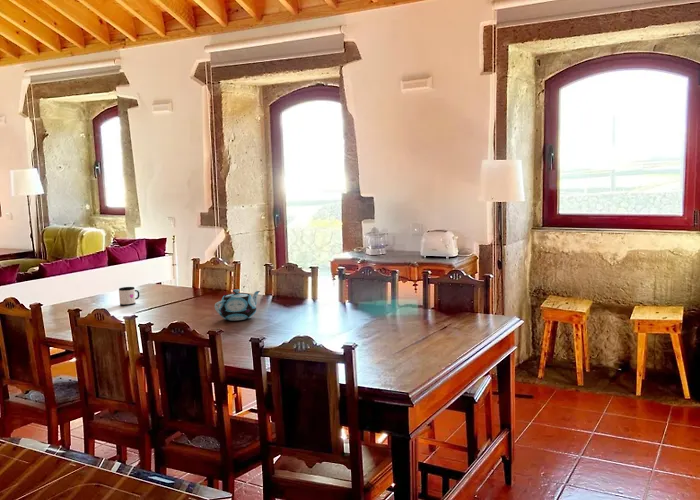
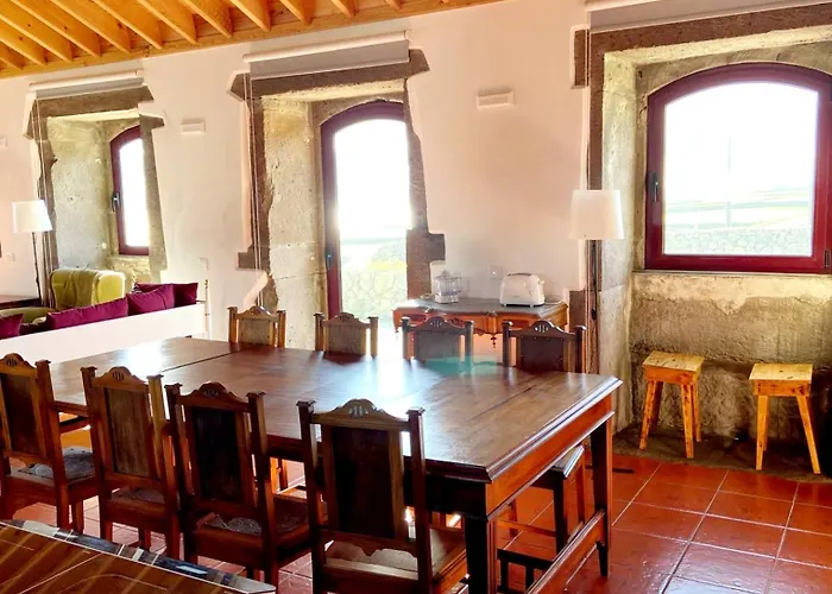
- mug [118,286,140,307]
- teapot [214,288,261,321]
